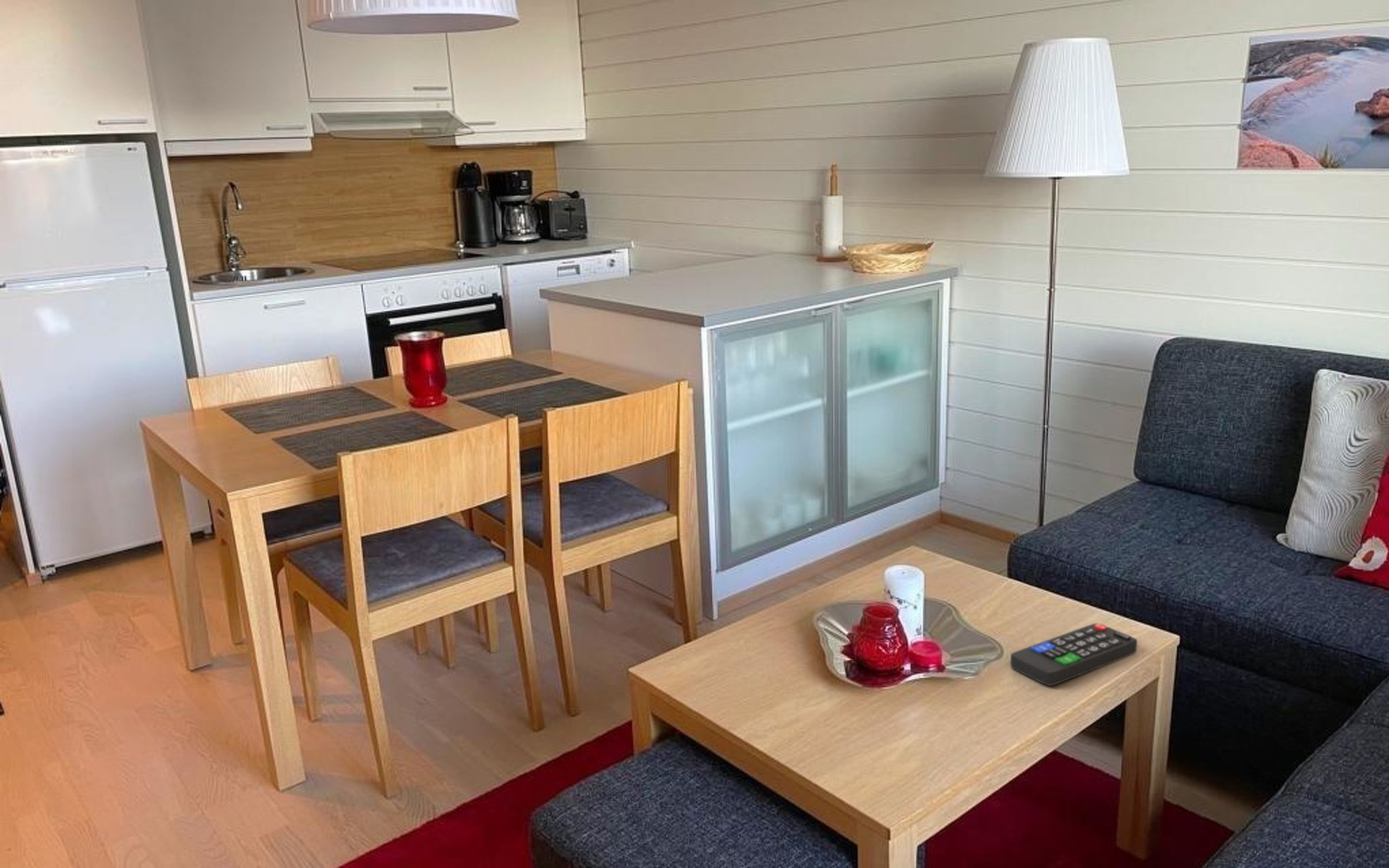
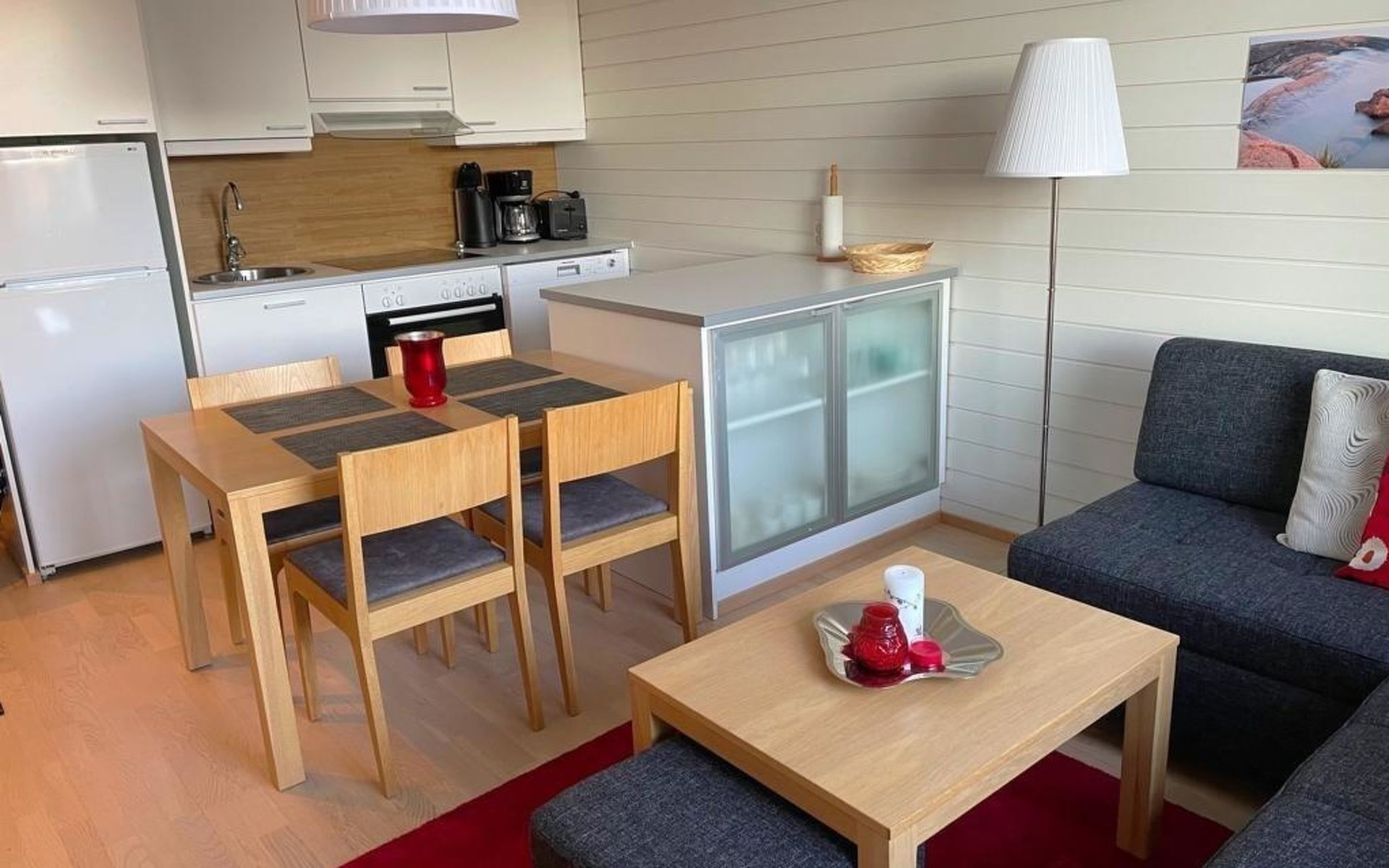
- remote control [1010,623,1138,686]
